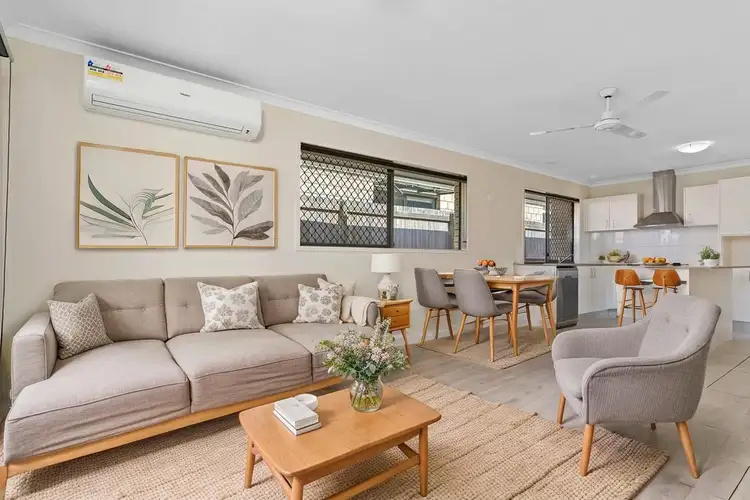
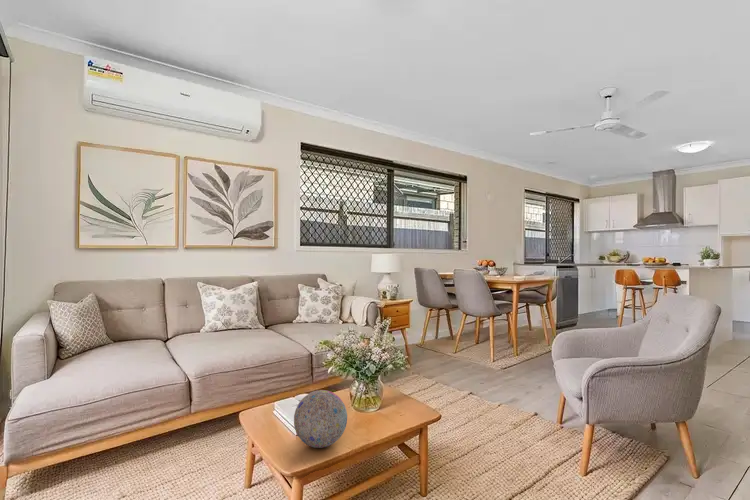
+ decorative ball [293,389,348,449]
